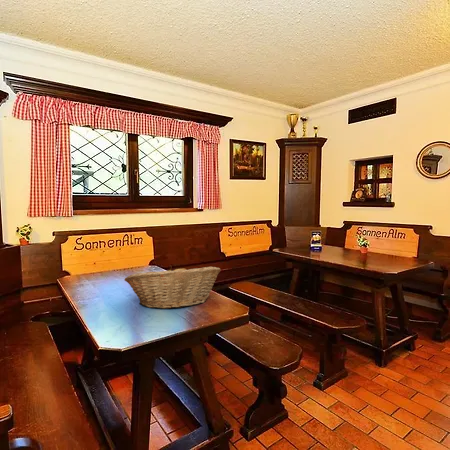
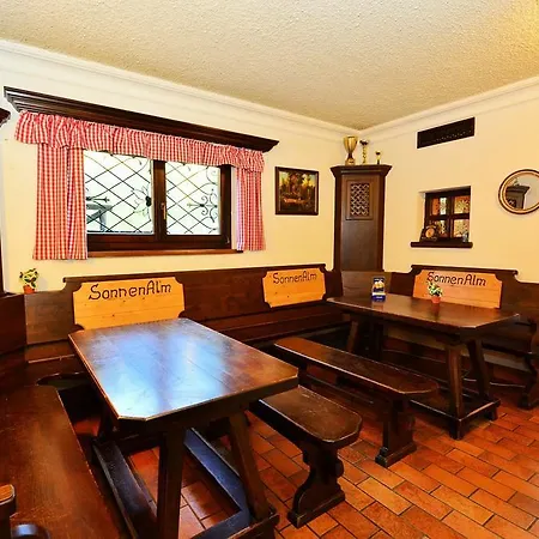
- fruit basket [124,264,221,310]
